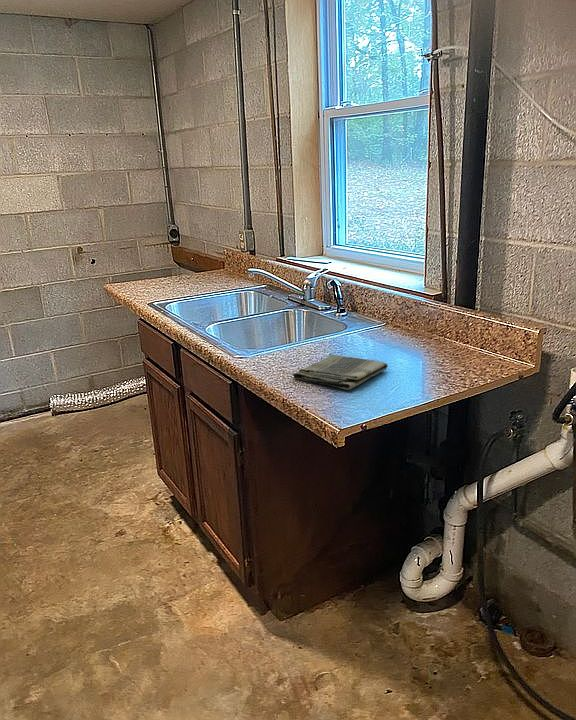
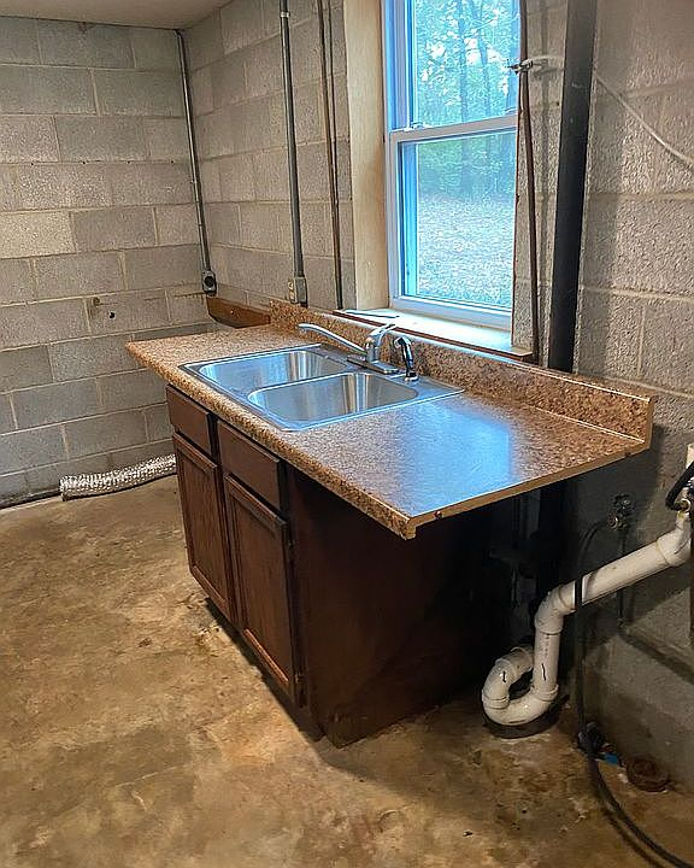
- dish towel [292,354,389,391]
